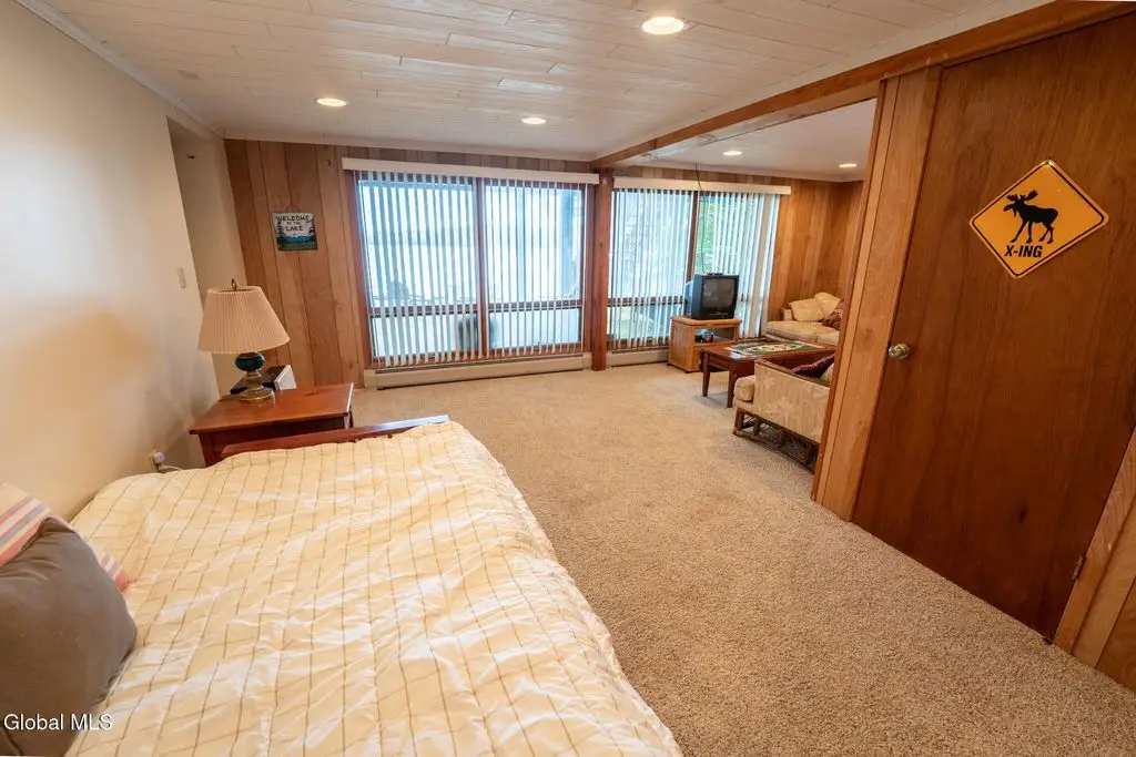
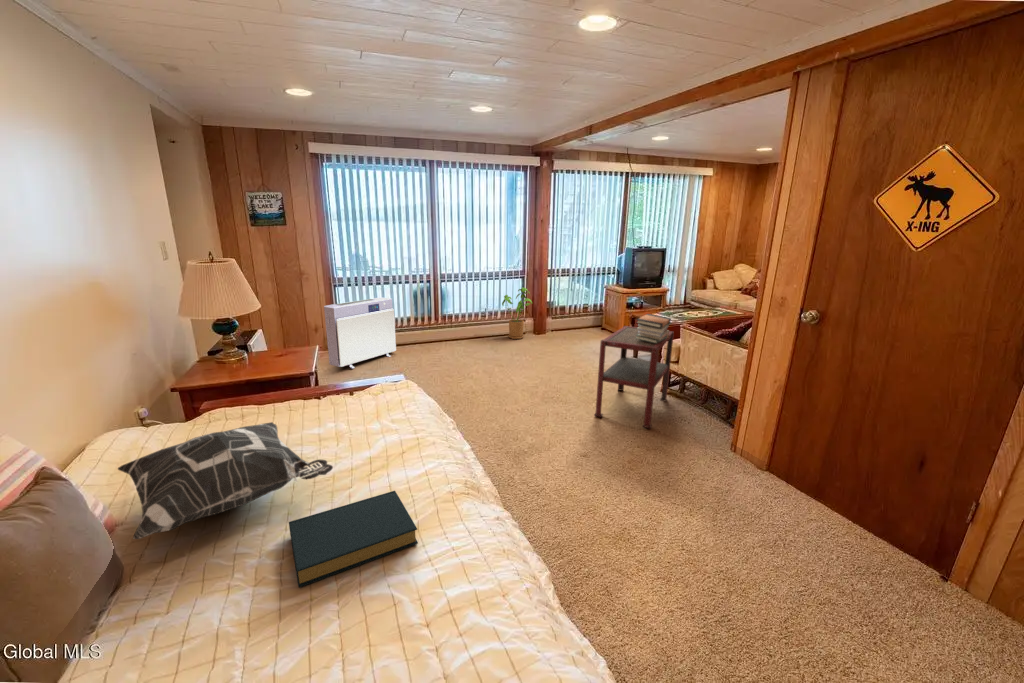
+ hardback book [288,490,419,588]
+ book stack [635,313,673,344]
+ decorative pillow [117,421,334,540]
+ side table [593,325,675,430]
+ house plant [501,287,533,340]
+ air purifier [323,297,397,369]
